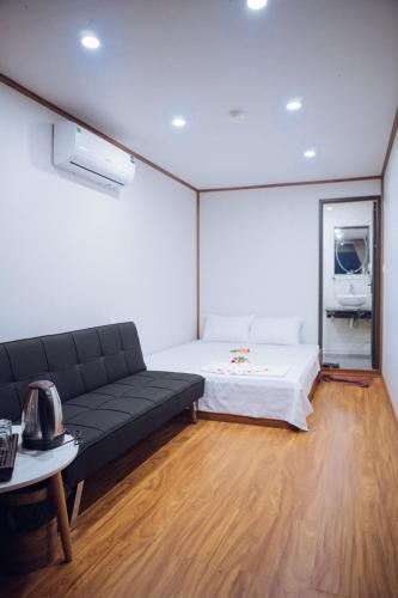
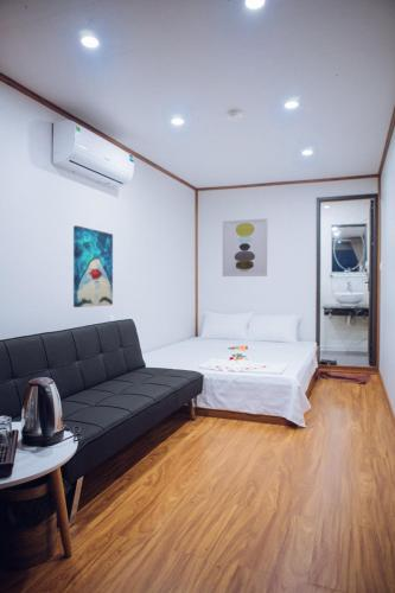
+ wall art [221,217,268,278]
+ wall art [72,224,114,308]
